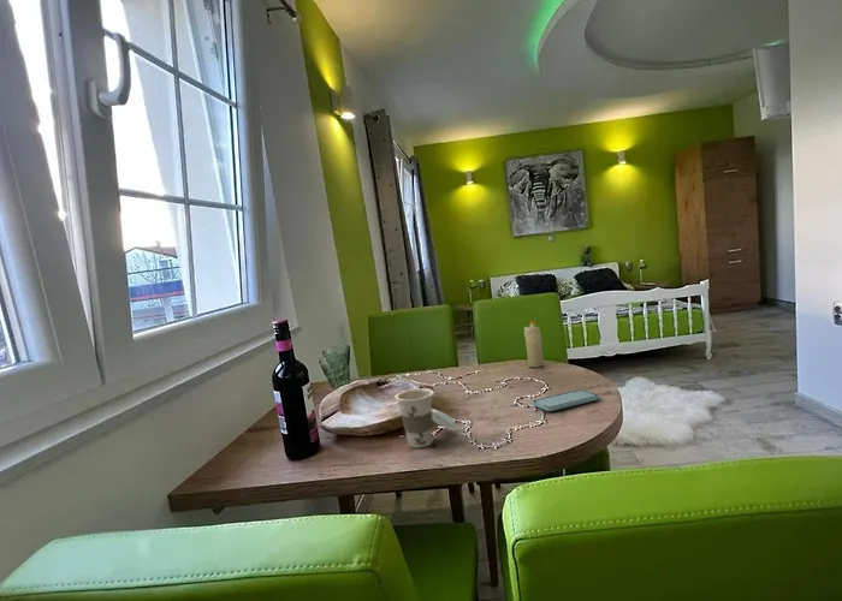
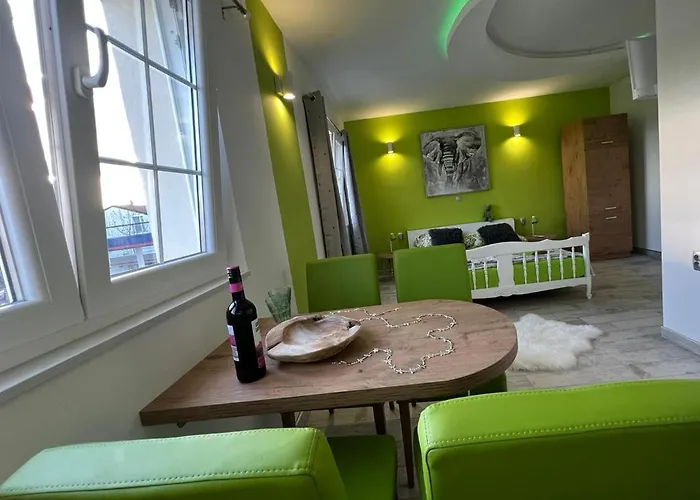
- candle [523,317,545,368]
- smartphone [530,388,600,412]
- cup [395,387,458,450]
